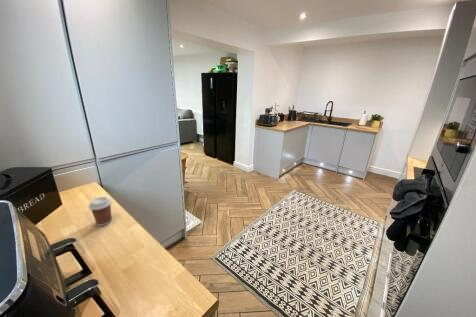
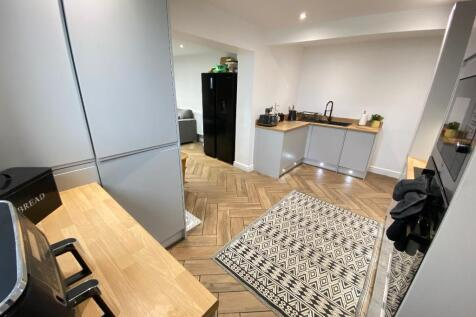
- coffee cup [87,196,113,227]
